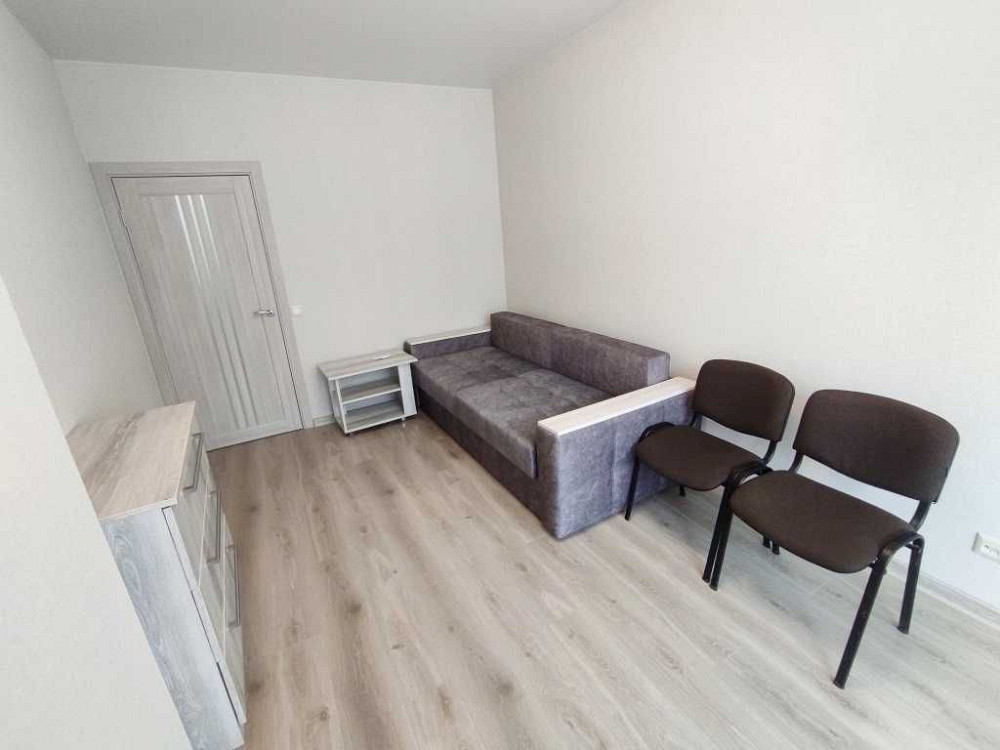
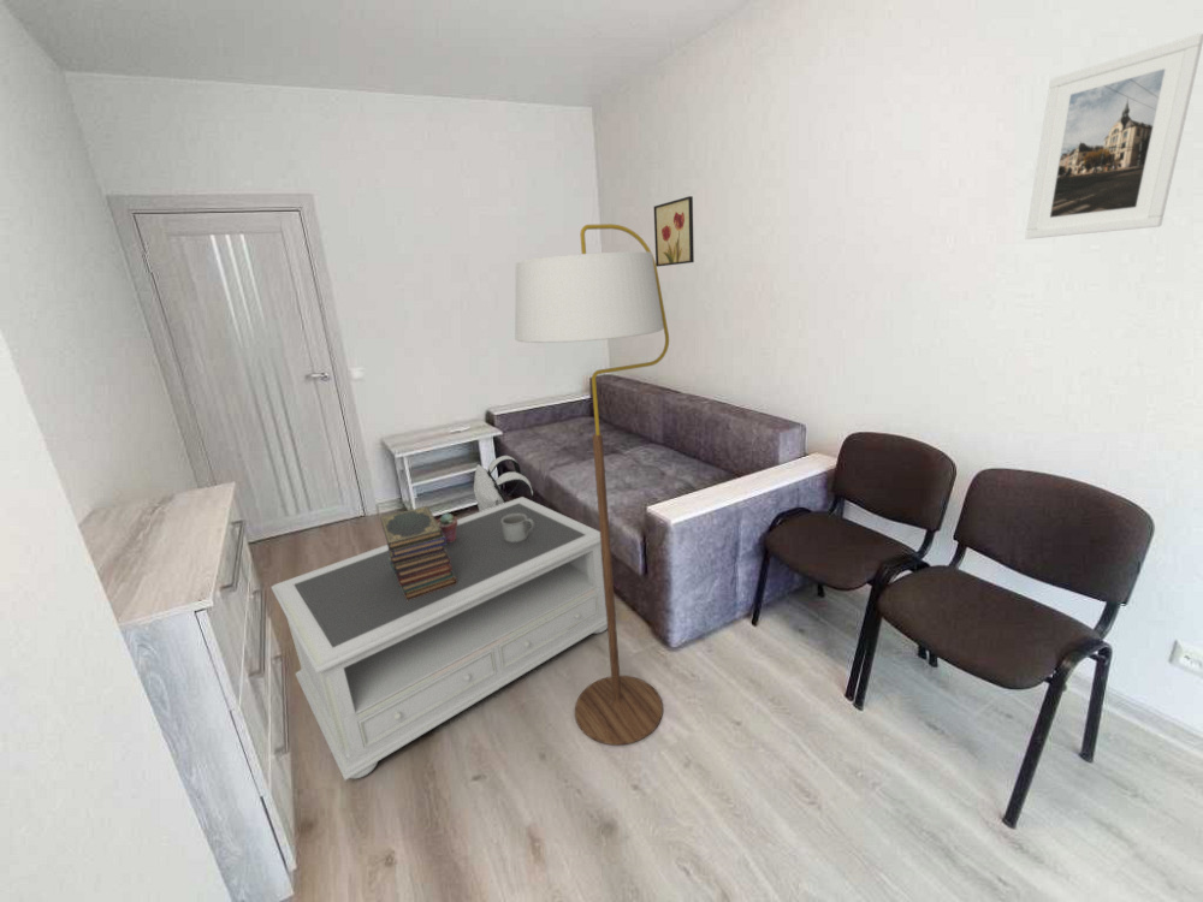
+ book stack [379,505,457,601]
+ wall art [653,195,695,268]
+ backpack [473,455,535,512]
+ coffee table [269,495,608,782]
+ floor lamp [514,222,670,746]
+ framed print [1024,32,1203,241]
+ potted succulent [435,512,458,542]
+ mug [502,514,534,542]
